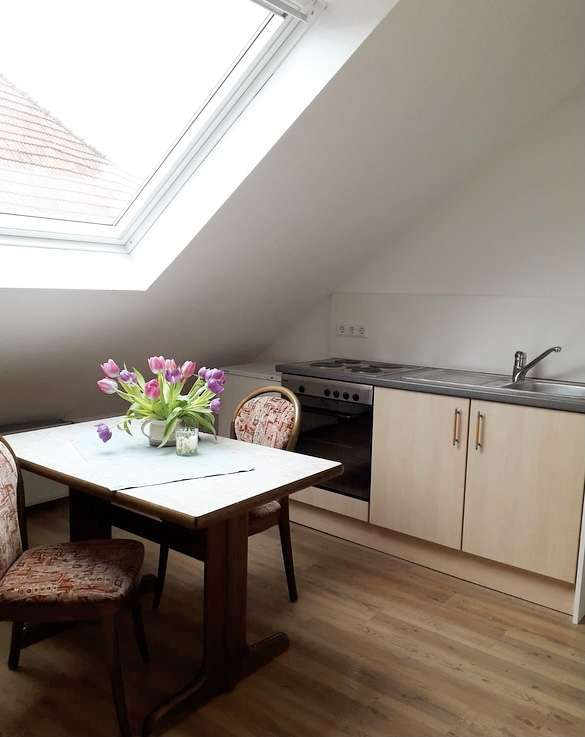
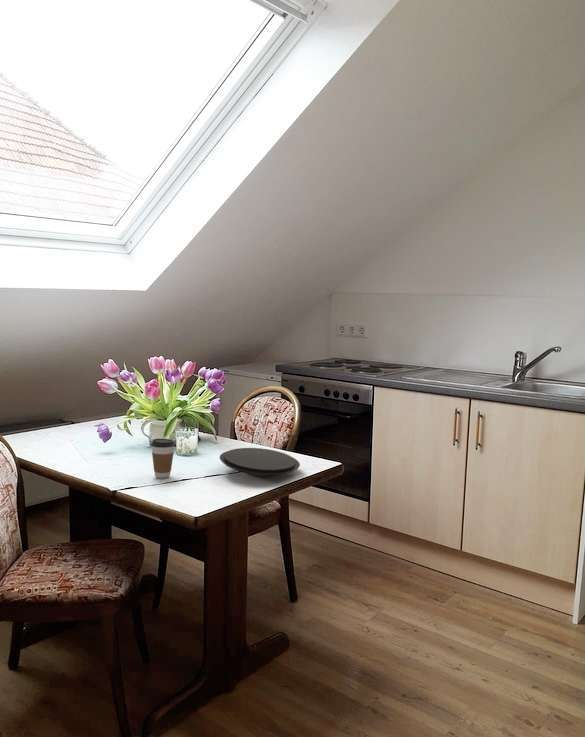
+ plate [219,447,301,476]
+ coffee cup [151,438,175,479]
